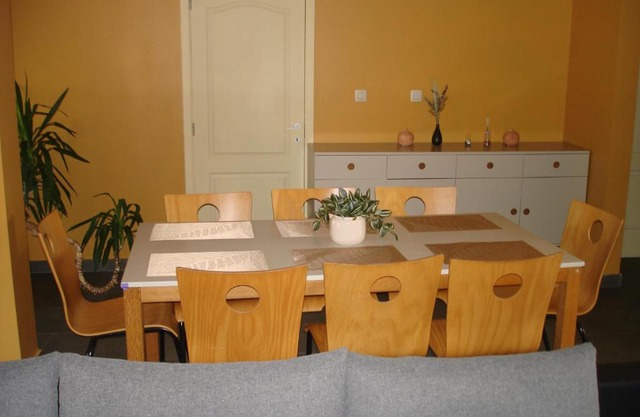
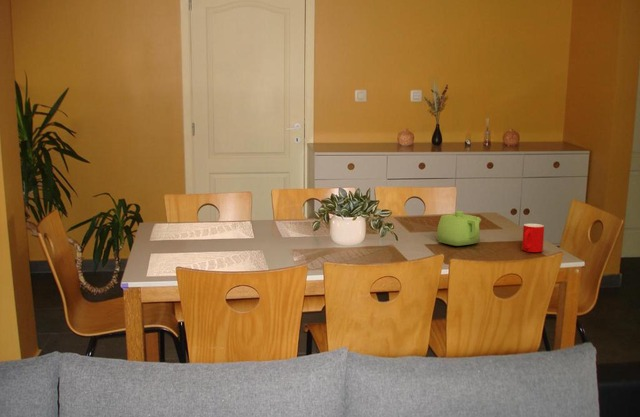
+ cup [521,223,545,253]
+ teapot [436,210,482,247]
